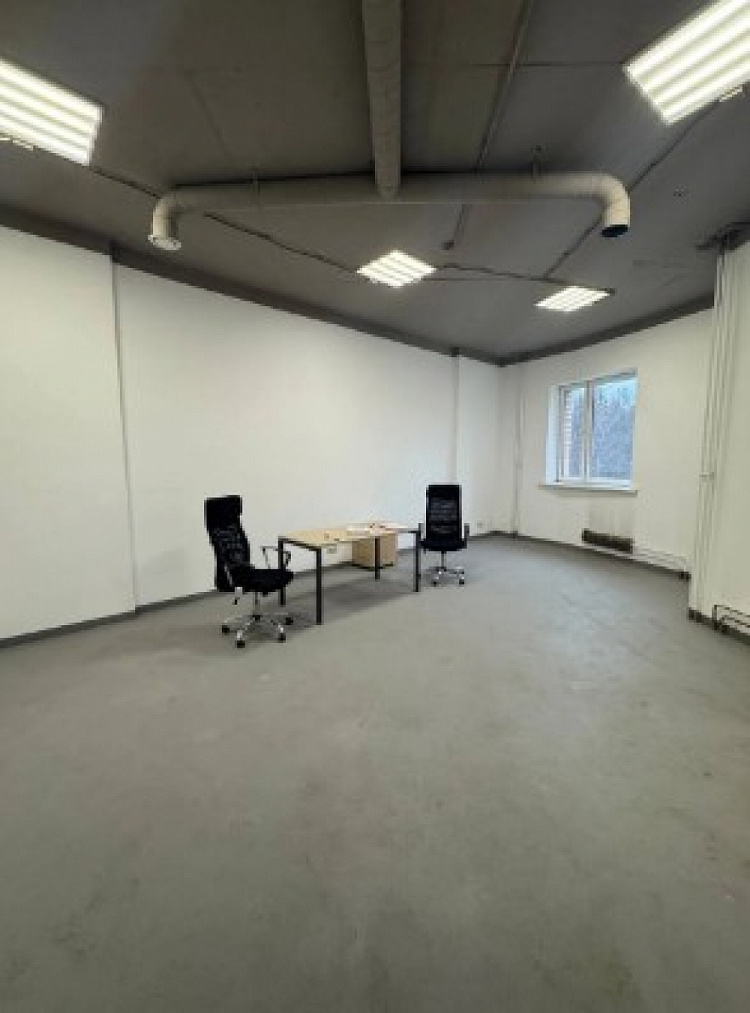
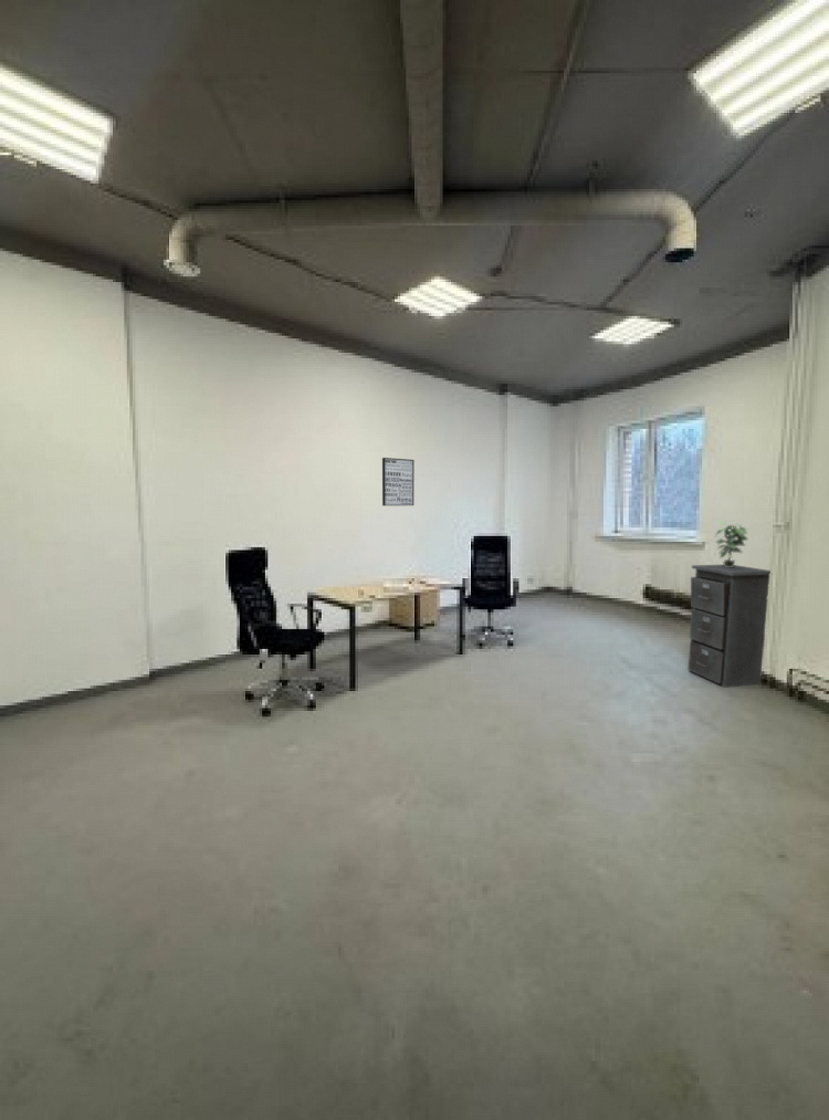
+ filing cabinet [688,564,772,688]
+ wall art [381,457,414,506]
+ potted plant [714,520,749,567]
